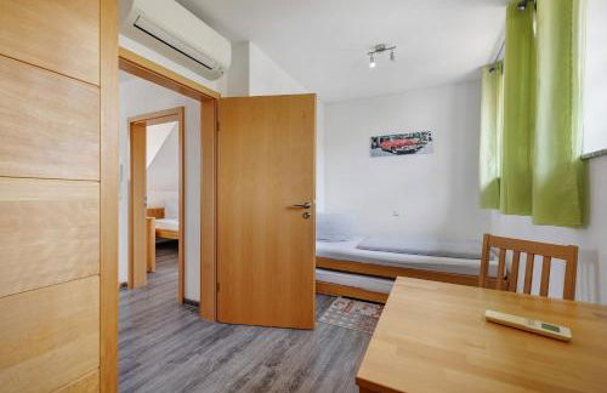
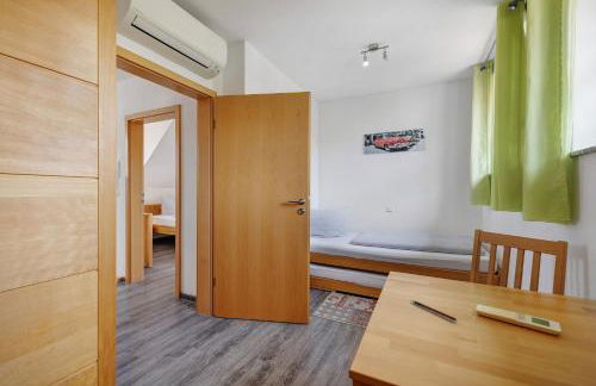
+ pen [410,299,459,323]
